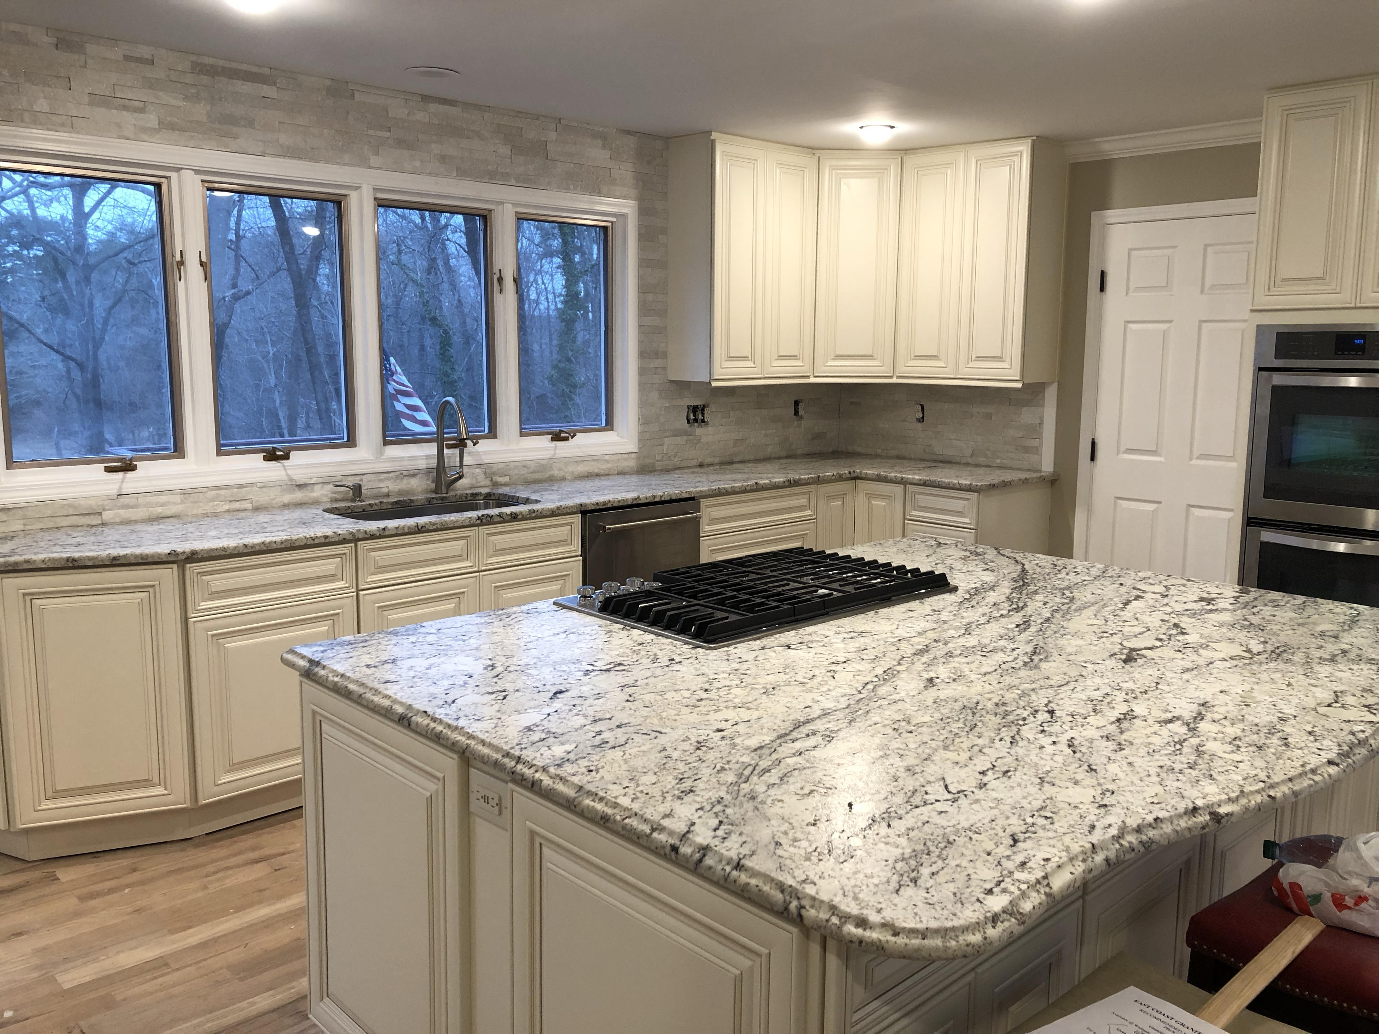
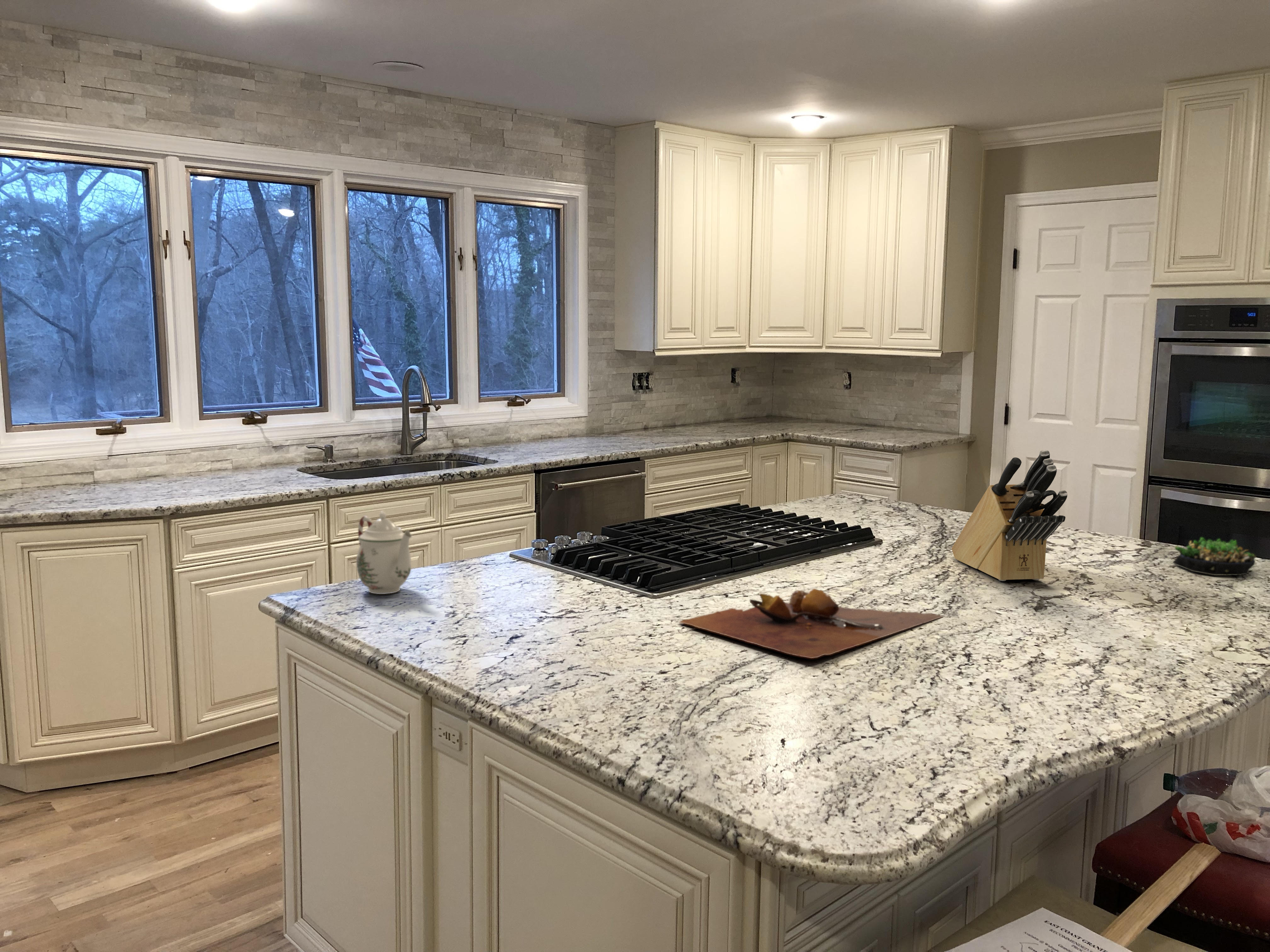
+ knife block [951,450,1068,581]
+ succulent plant [1172,537,1257,575]
+ teapot [356,511,412,594]
+ cutting board [679,588,944,659]
